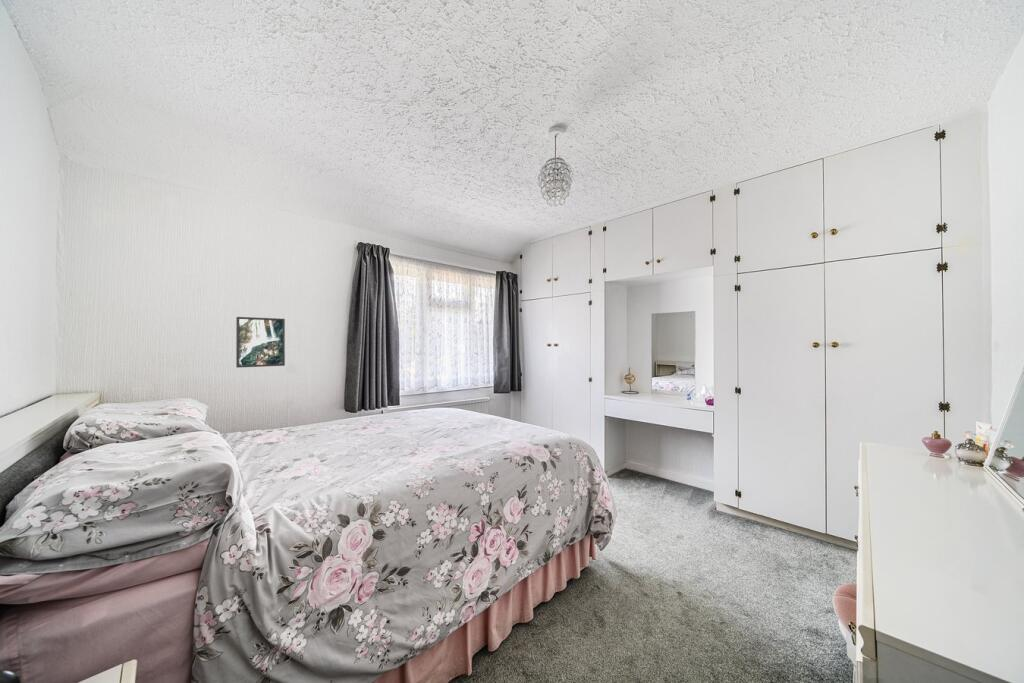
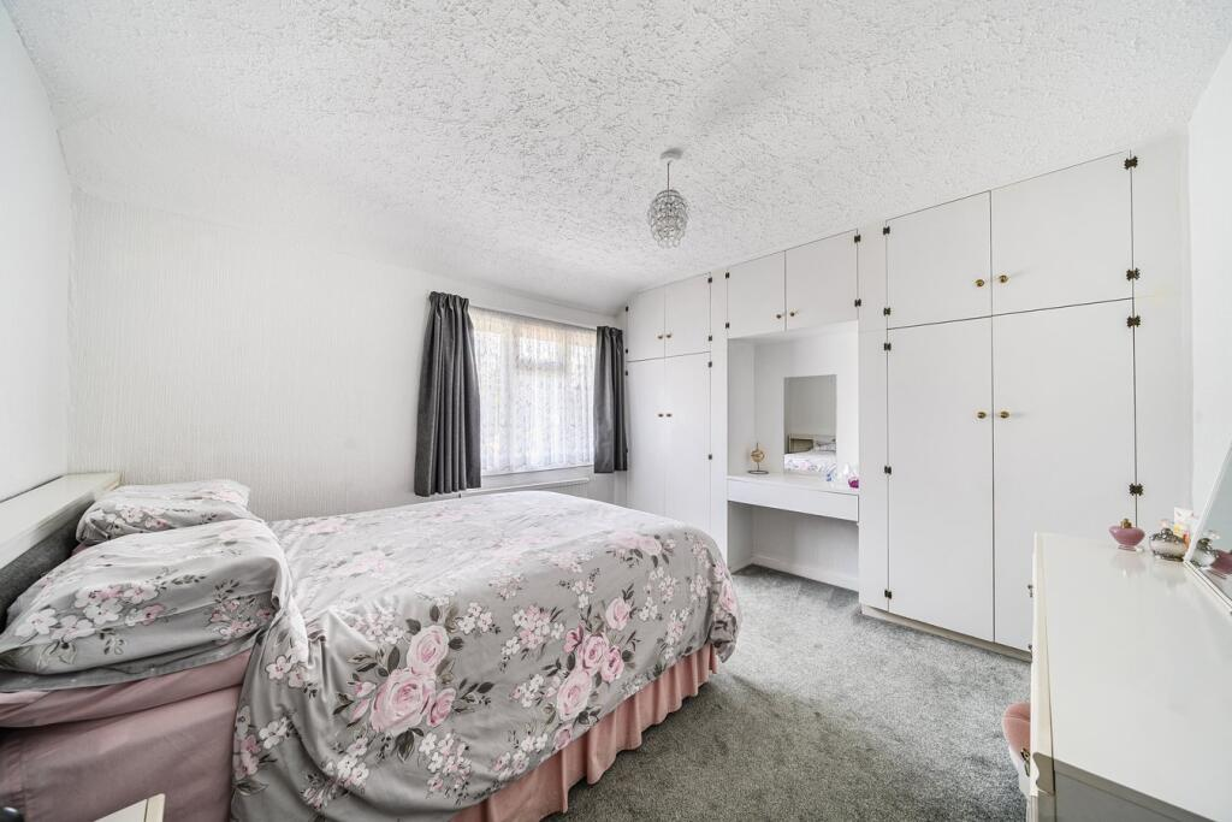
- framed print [235,316,286,369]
